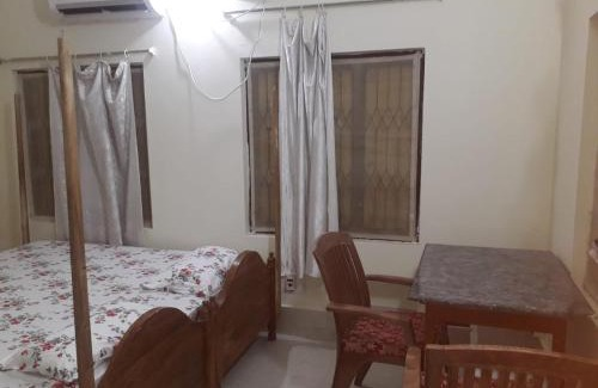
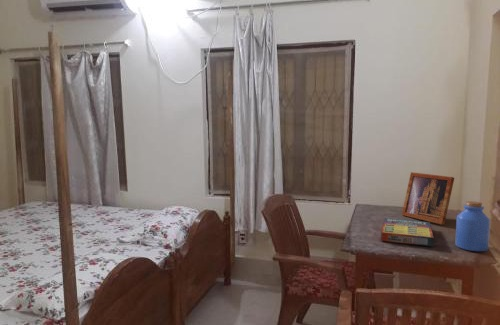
+ jar [454,200,491,252]
+ game compilation box [380,217,435,247]
+ picture frame [401,171,455,226]
